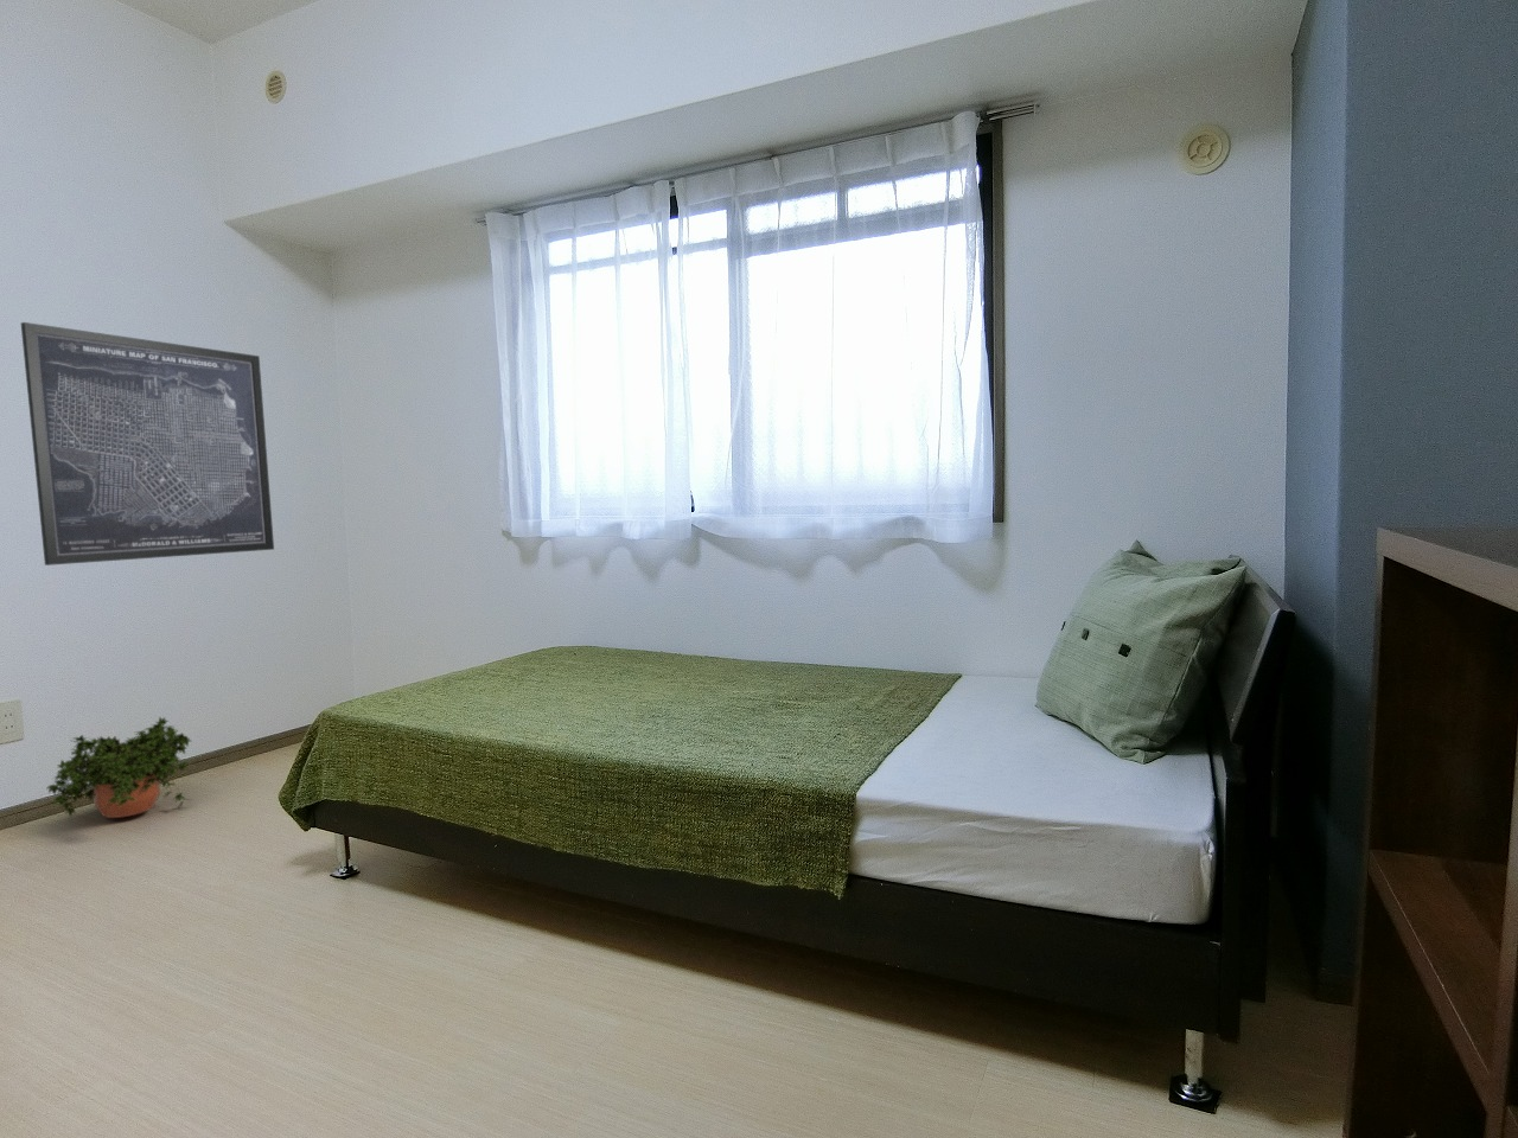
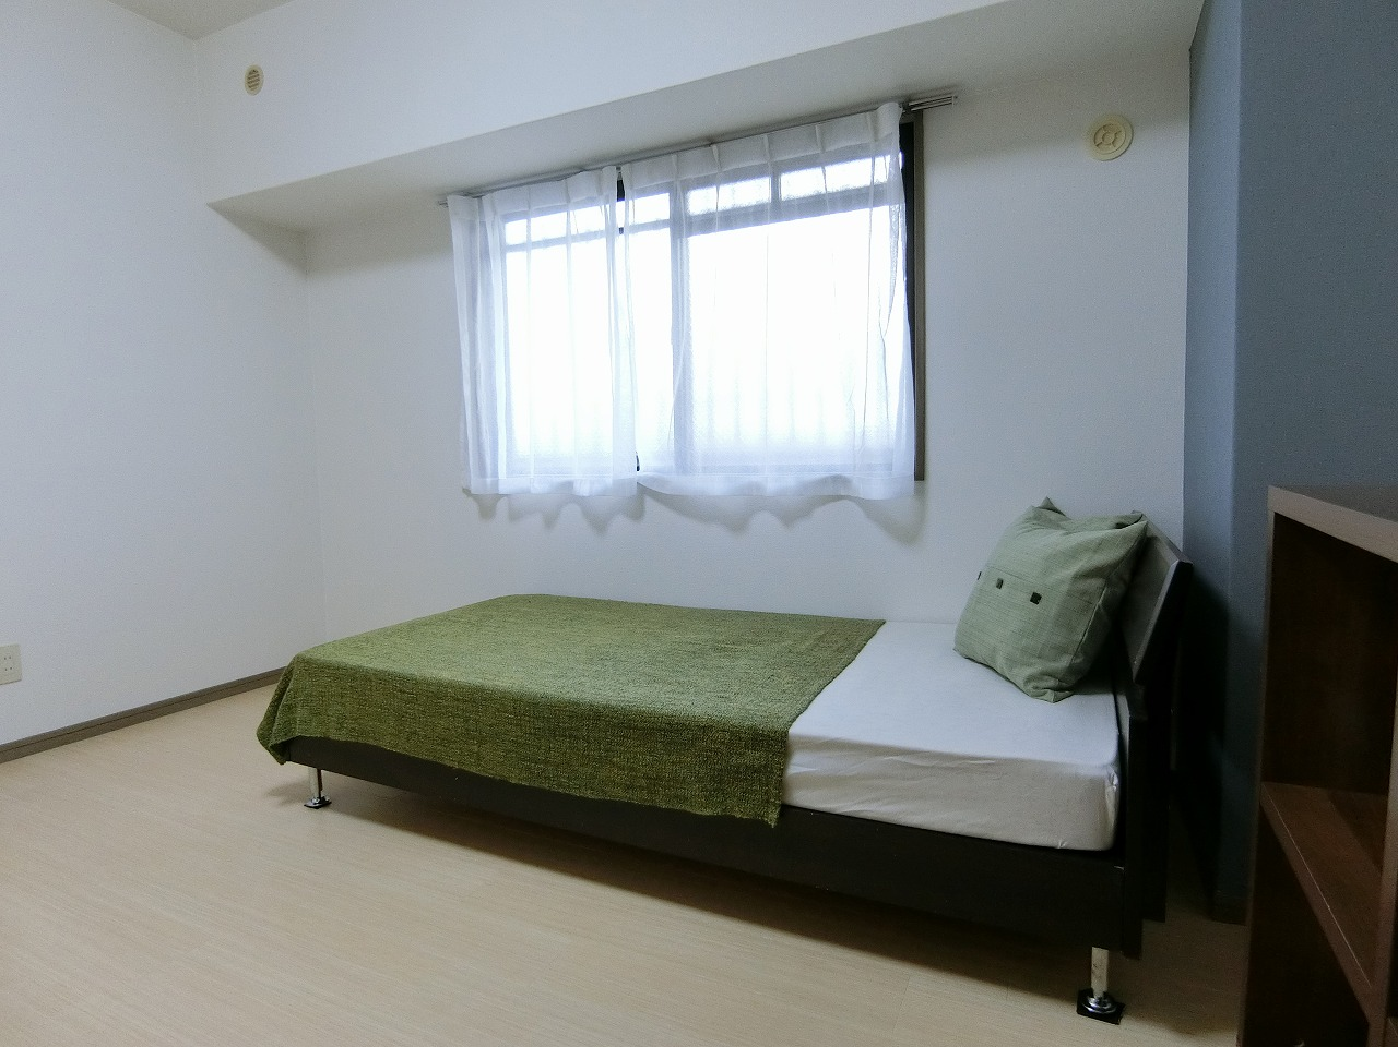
- wall art [20,322,275,567]
- potted plant [45,715,194,819]
